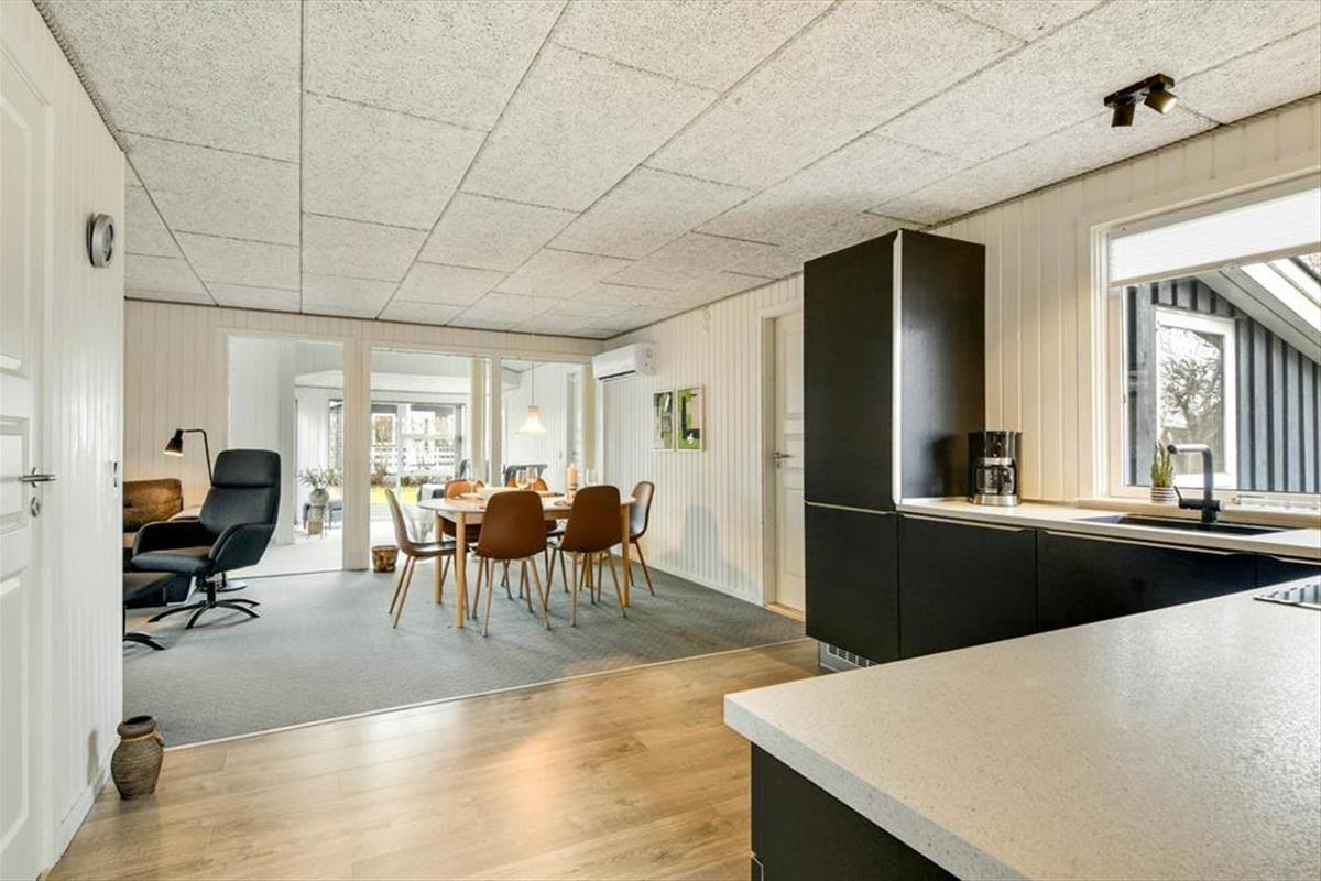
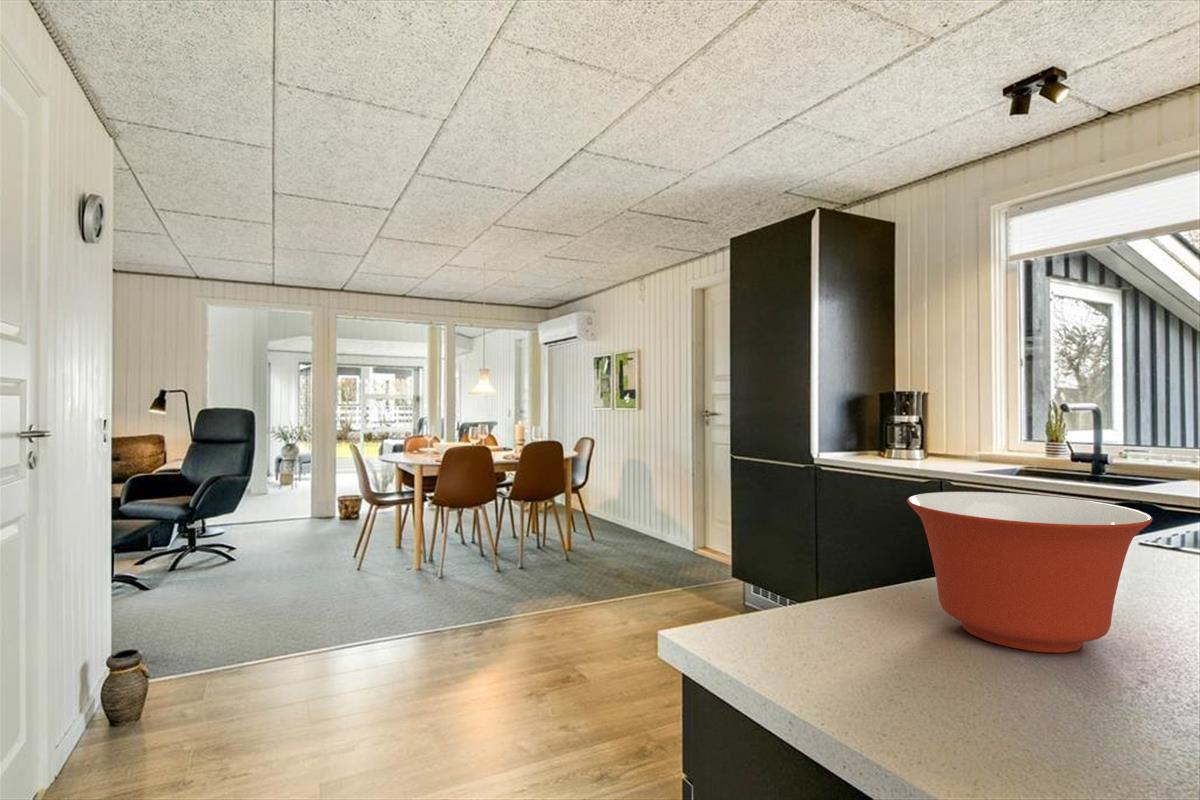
+ mixing bowl [906,491,1154,654]
